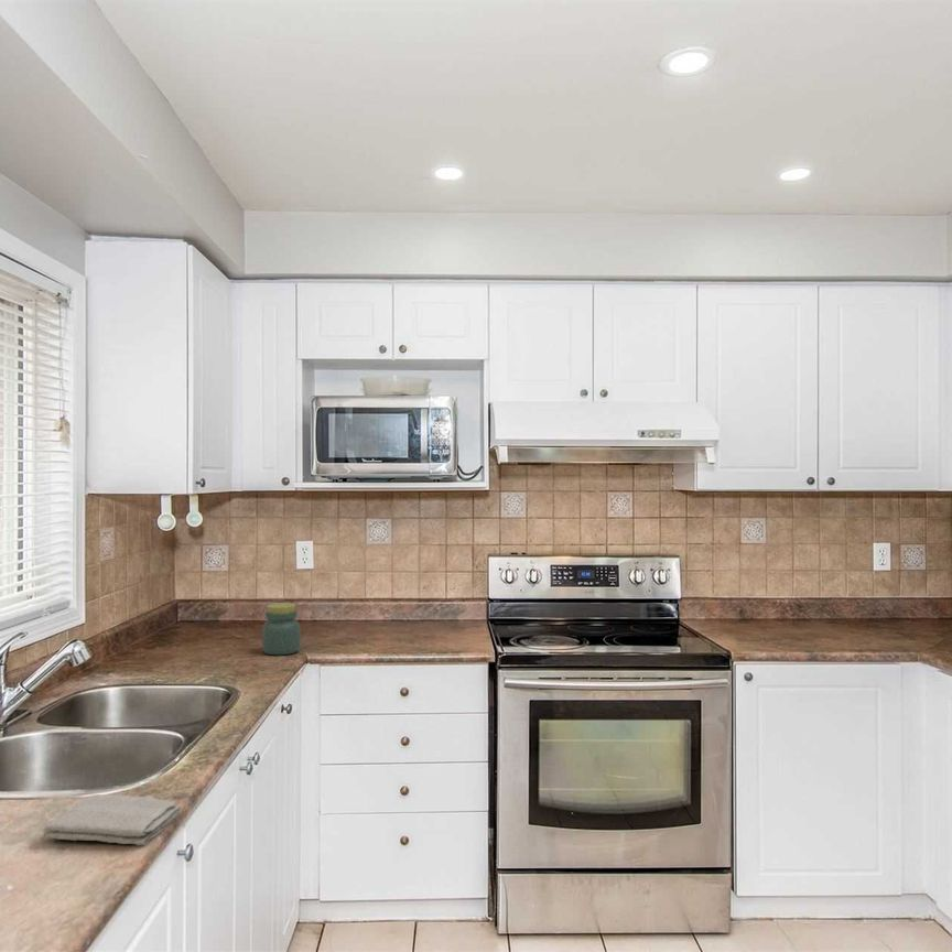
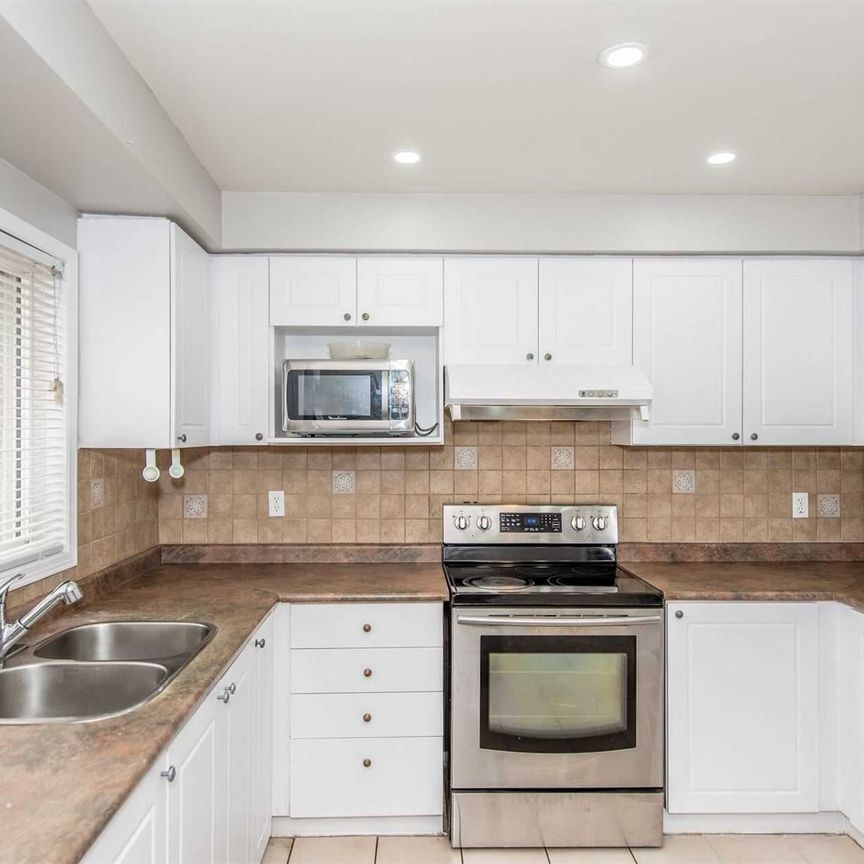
- jar [261,602,302,656]
- washcloth [42,793,183,846]
